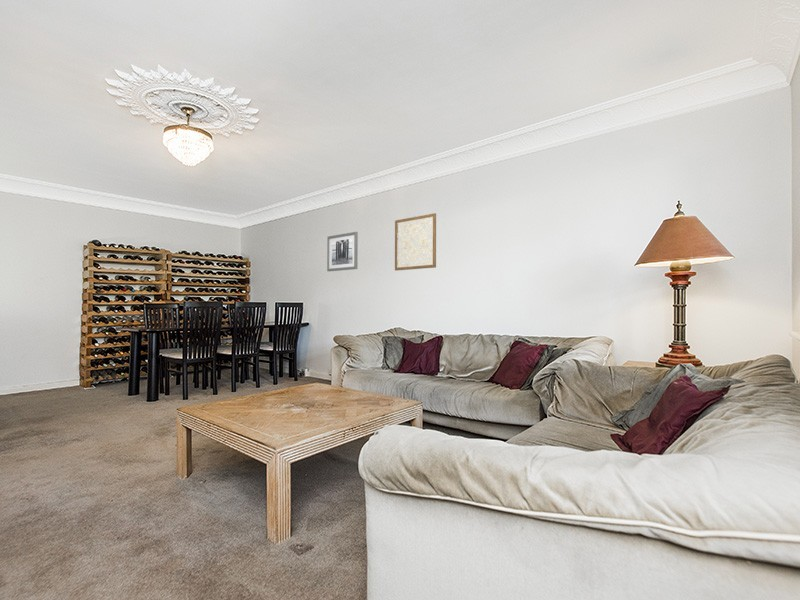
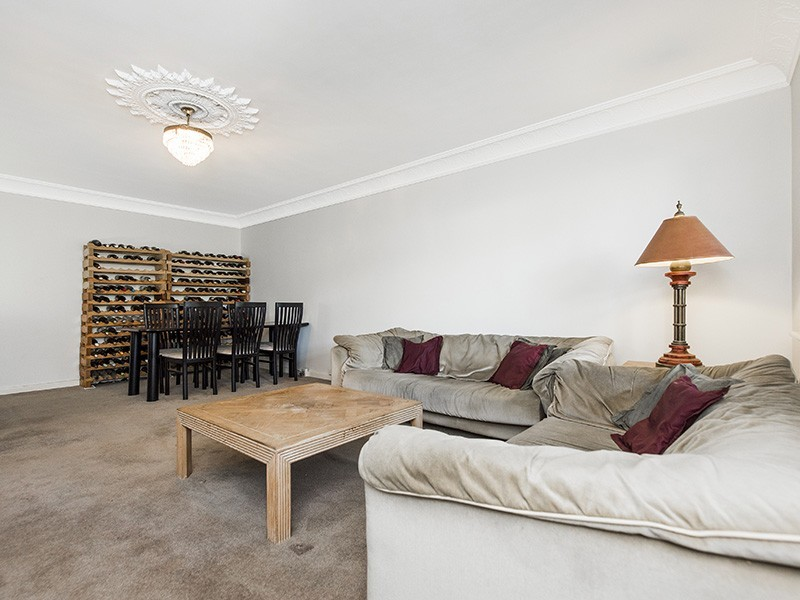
- wall art [394,212,437,271]
- wall art [326,231,359,272]
